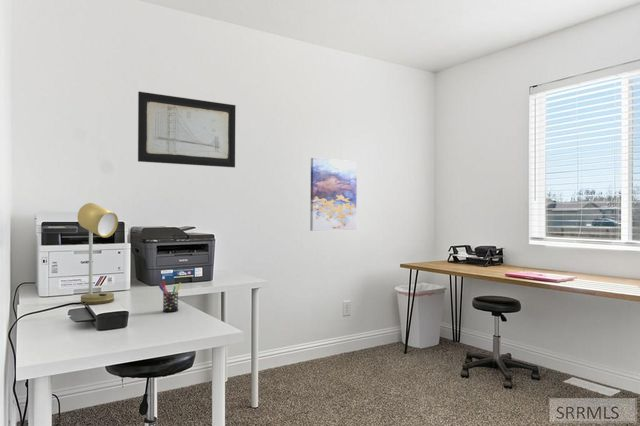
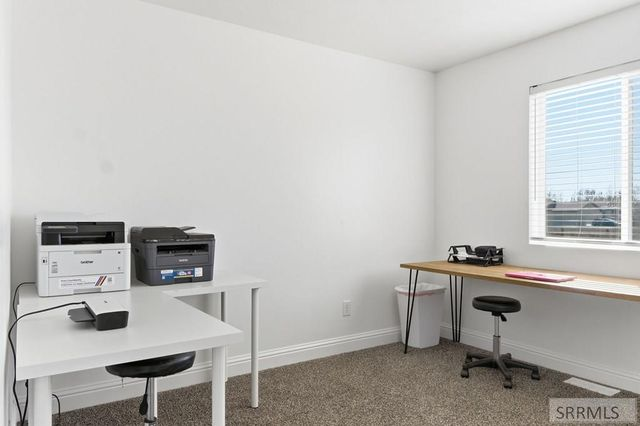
- wall art [309,157,358,232]
- wall art [137,91,237,168]
- pen holder [158,280,182,313]
- desk lamp [77,202,119,306]
